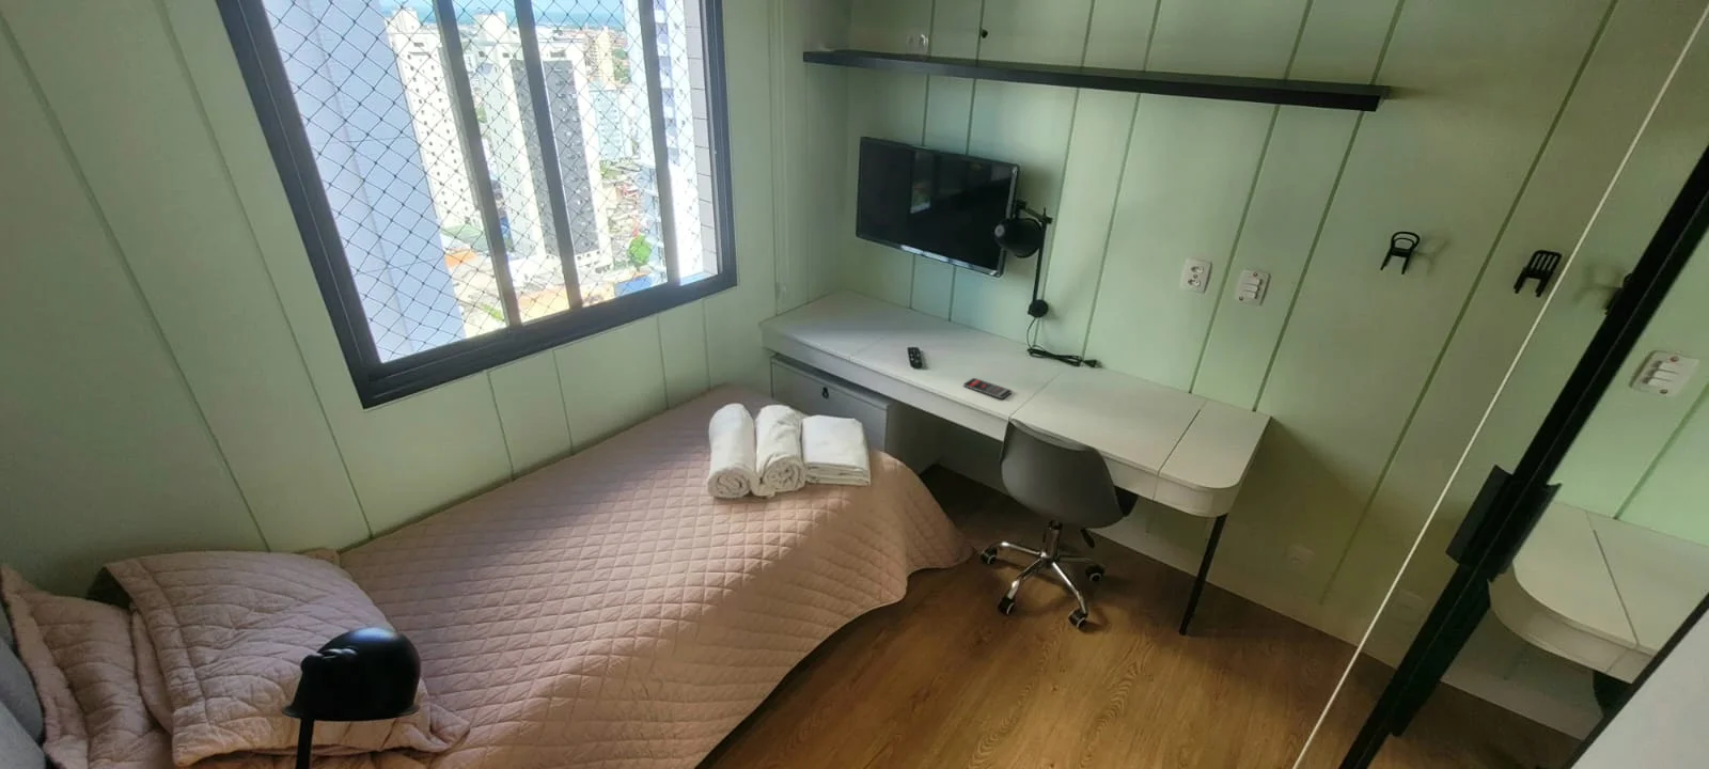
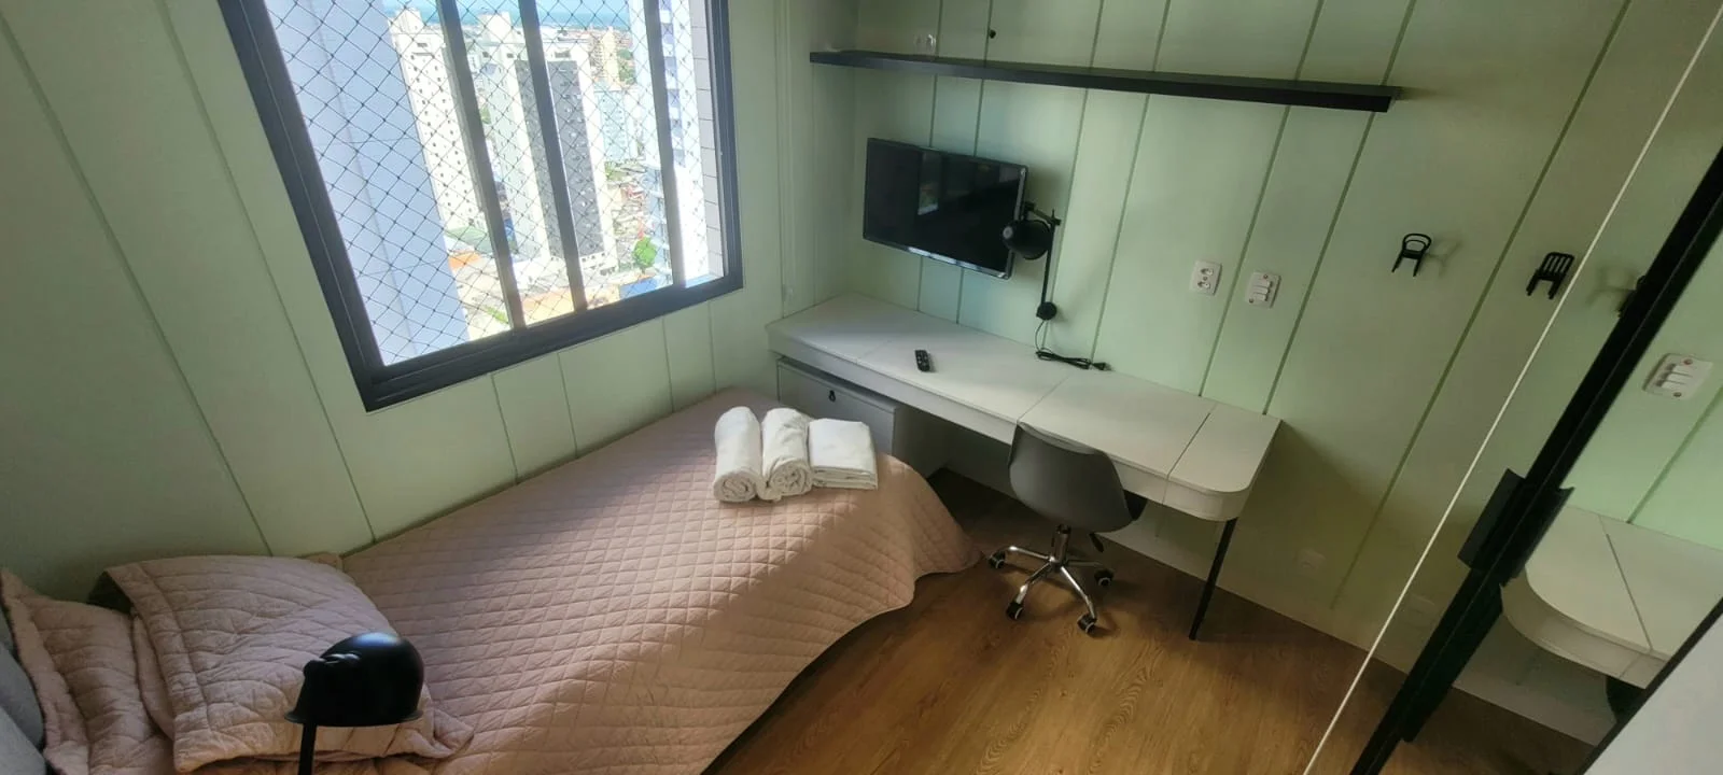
- smartphone [962,377,1014,400]
